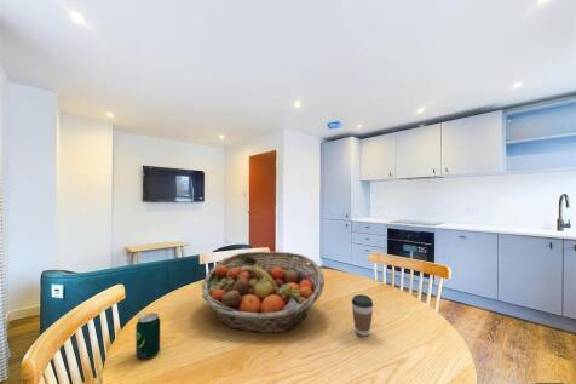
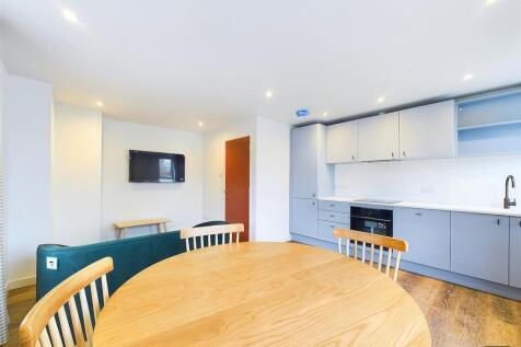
- coffee cup [351,293,374,337]
- beverage can [134,311,161,361]
- fruit basket [200,251,326,334]
